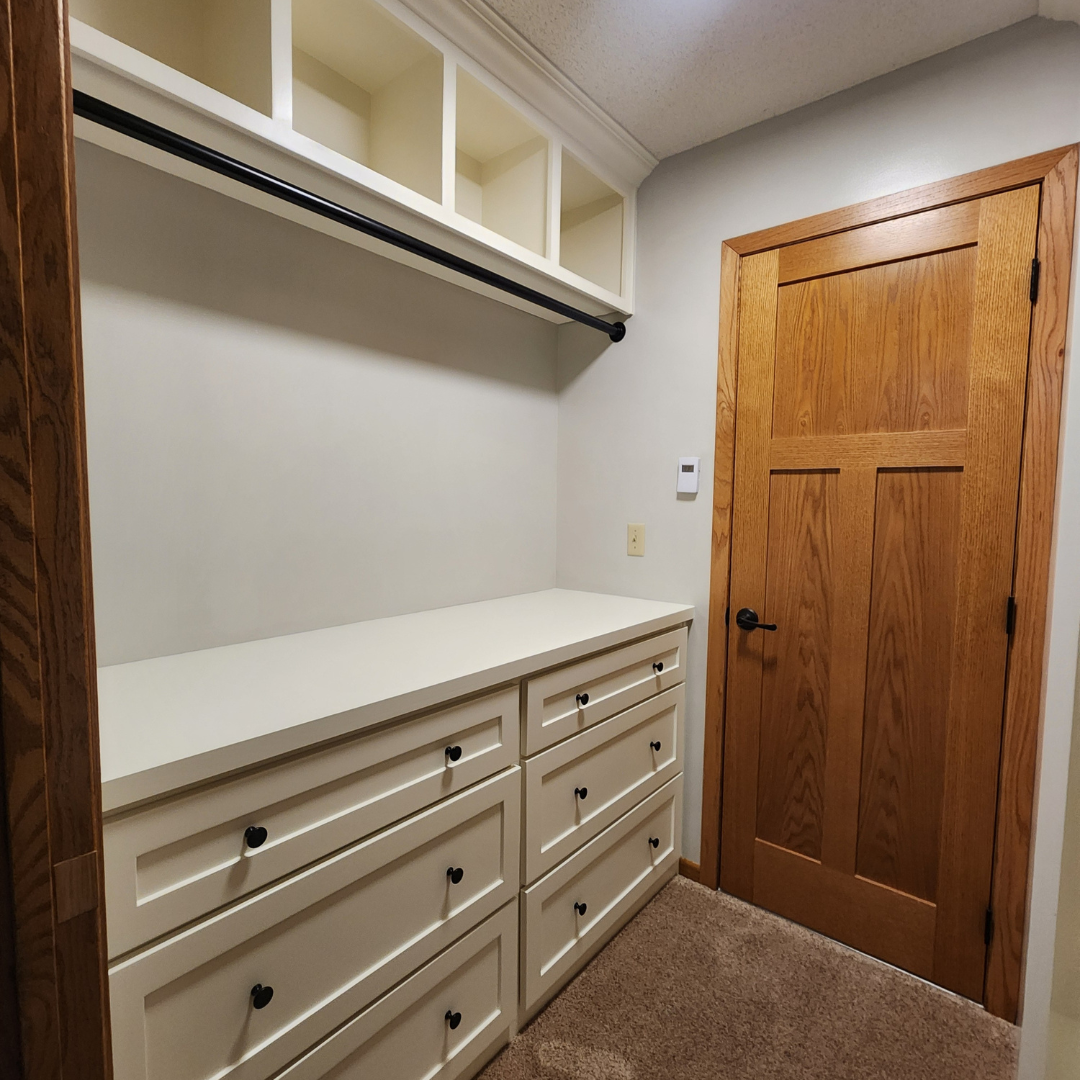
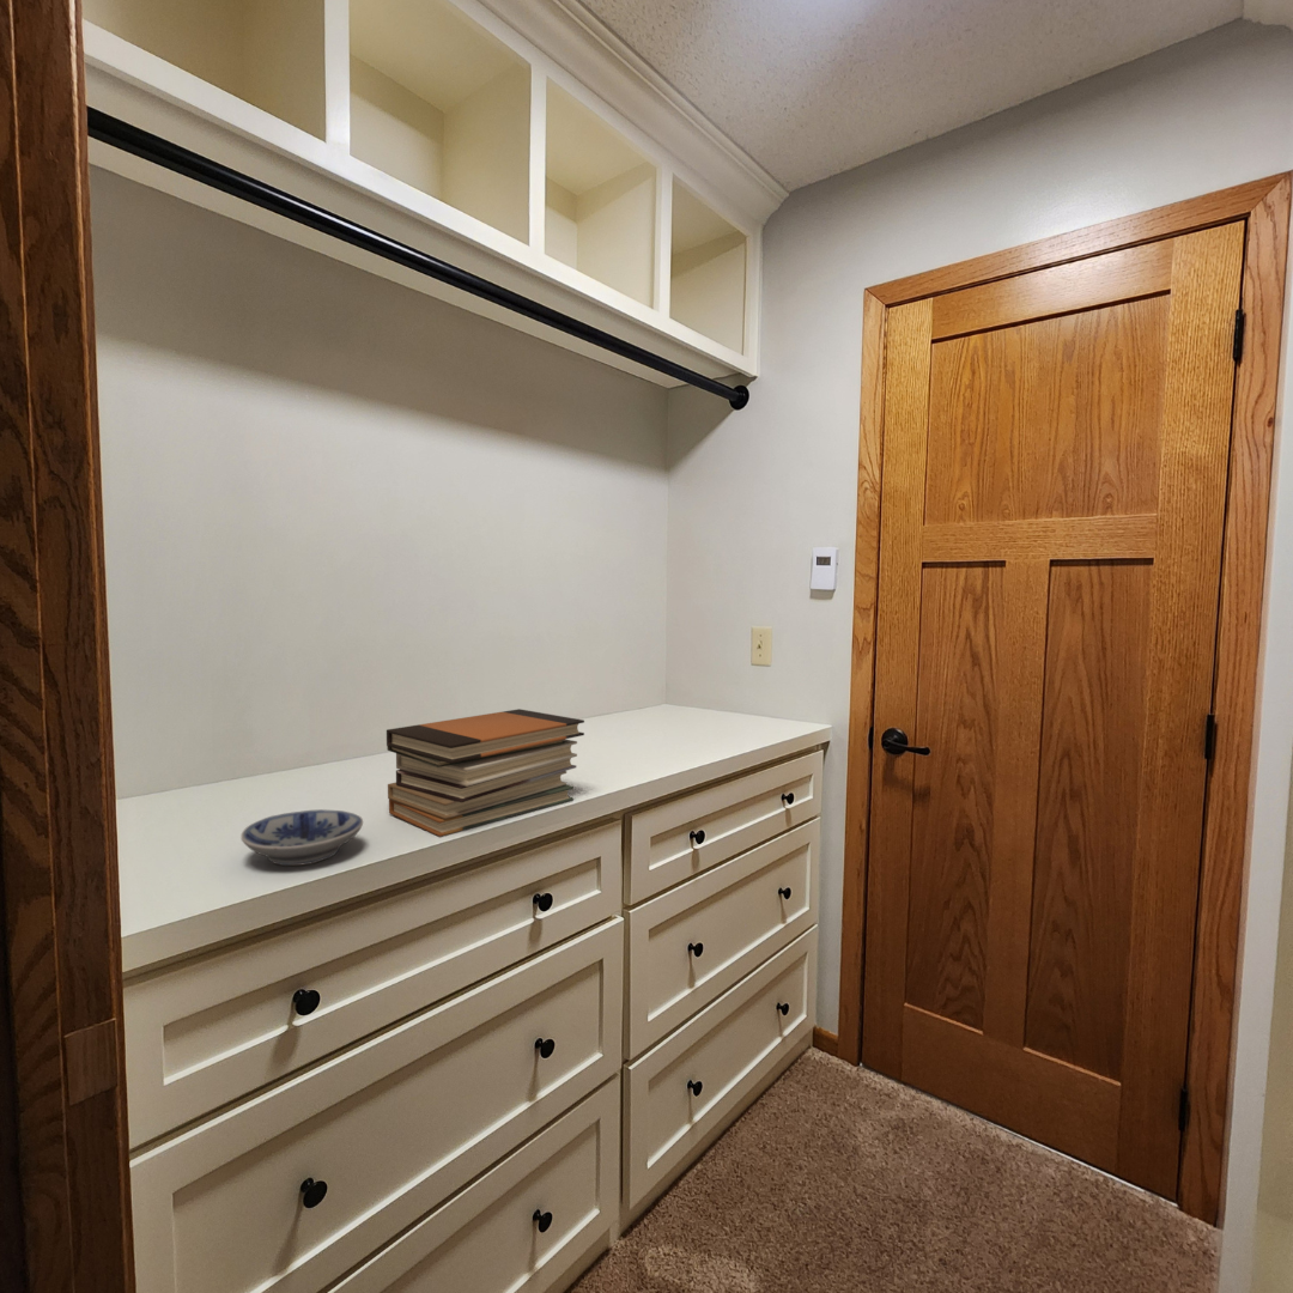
+ book stack [386,708,585,838]
+ bowl [239,808,364,867]
